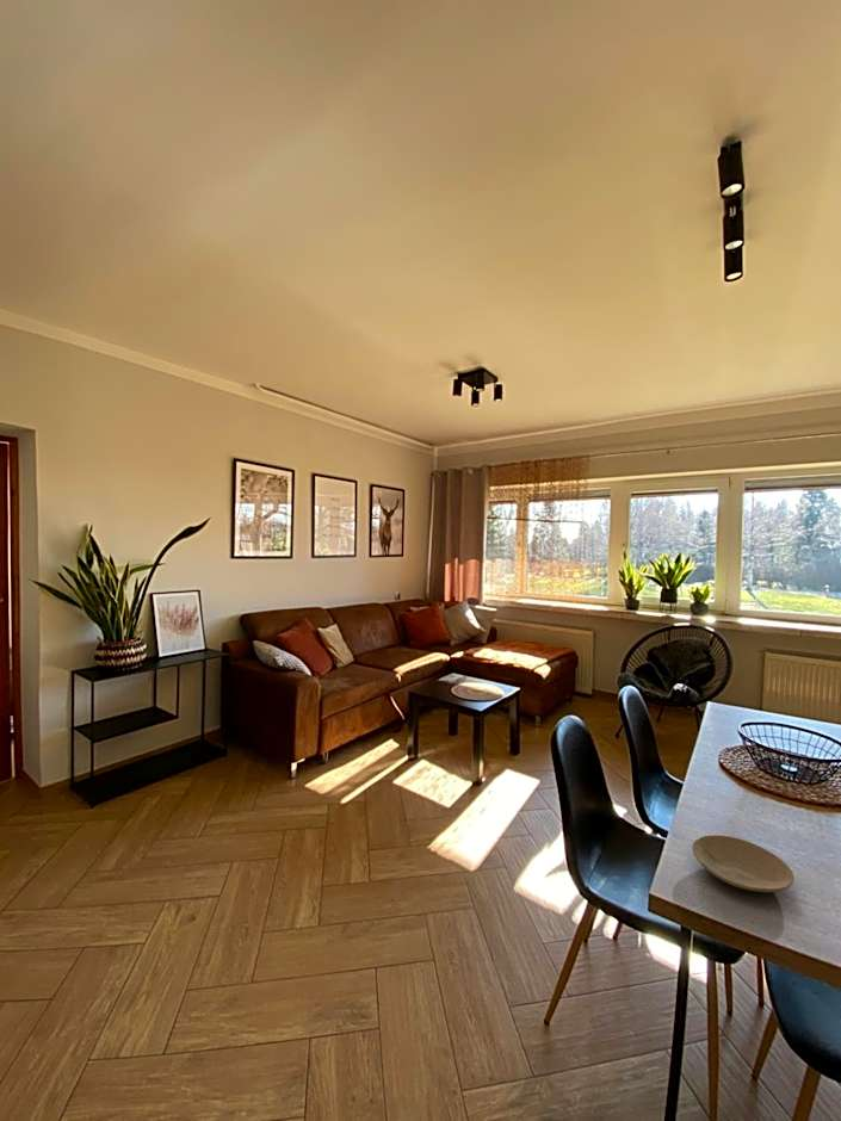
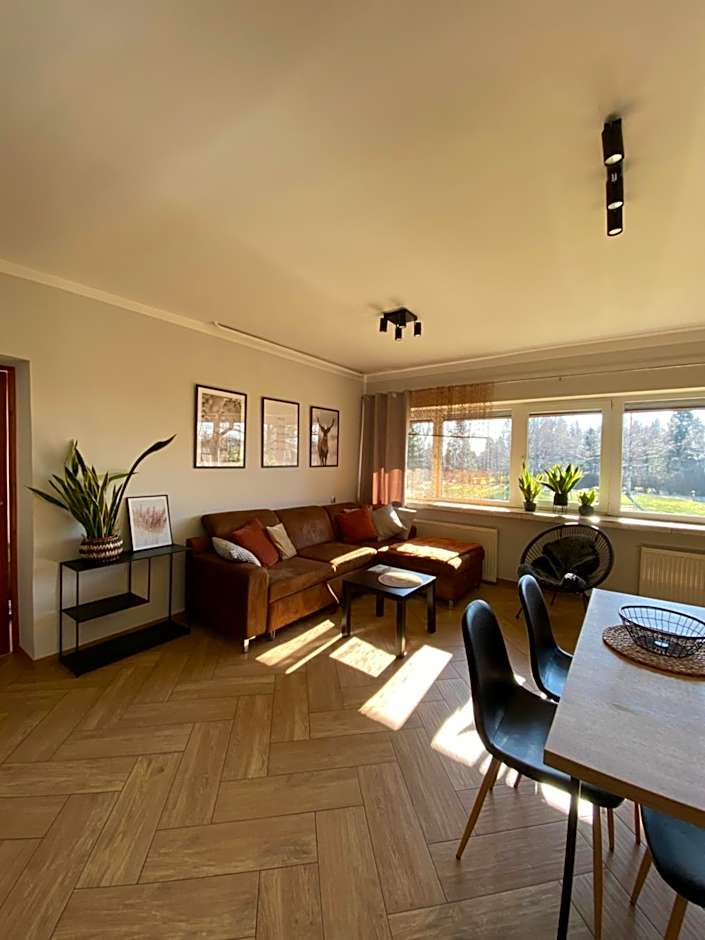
- plate [691,834,794,893]
